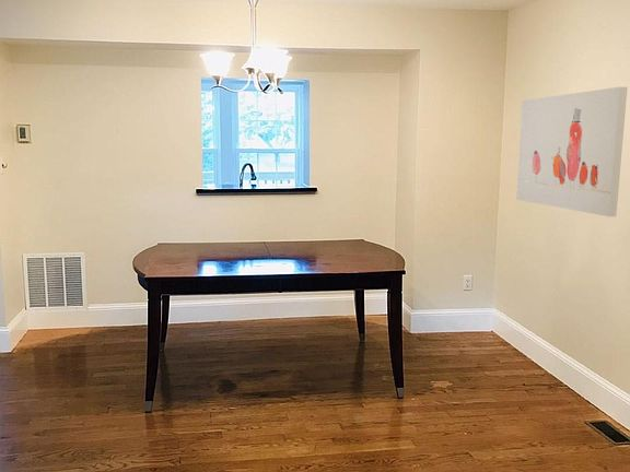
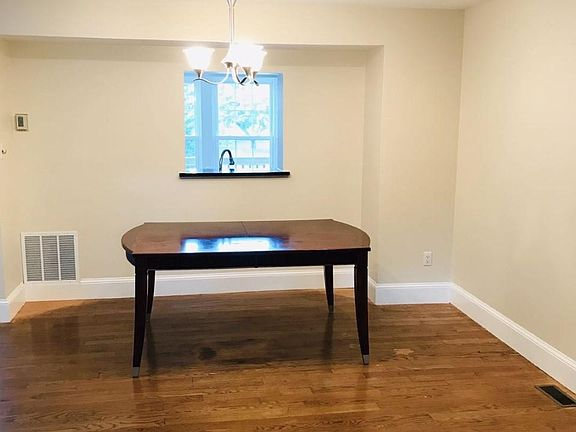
- wall art [515,86,628,217]
